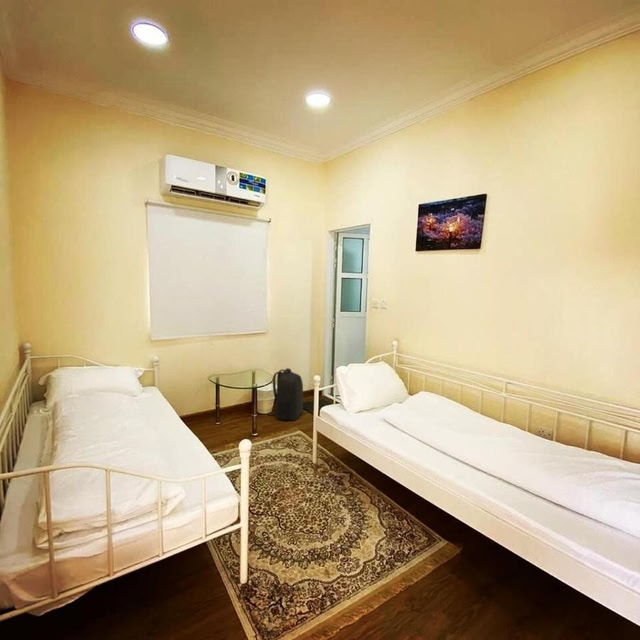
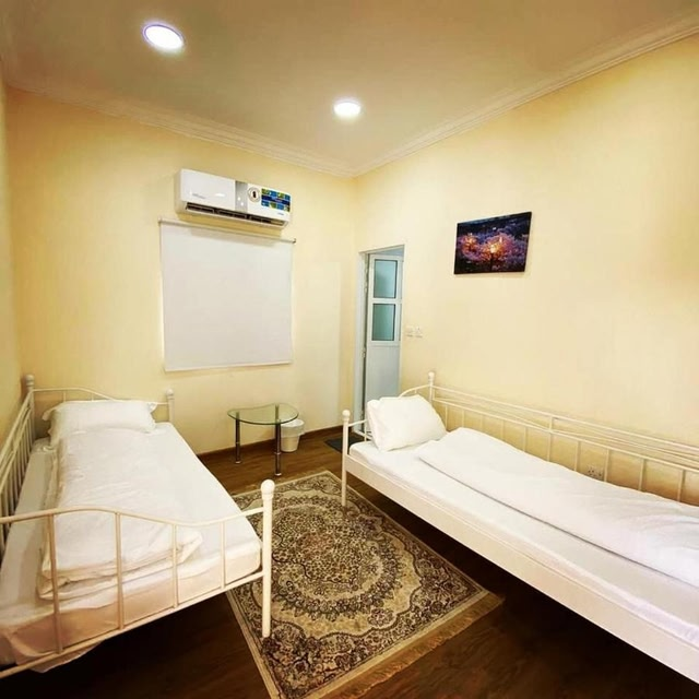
- backpack [267,367,304,421]
